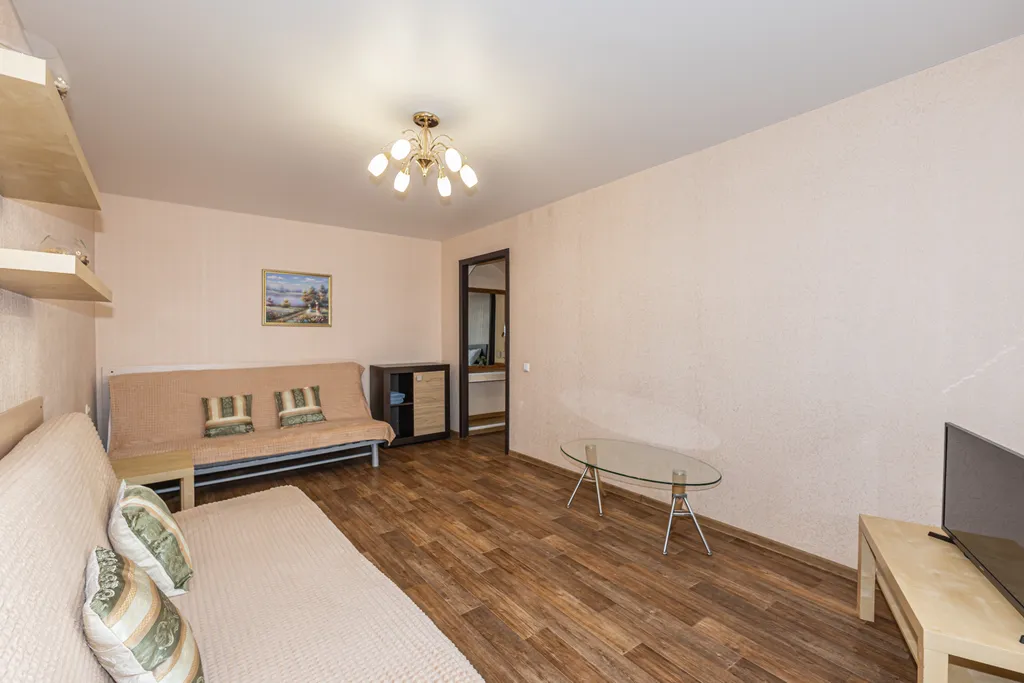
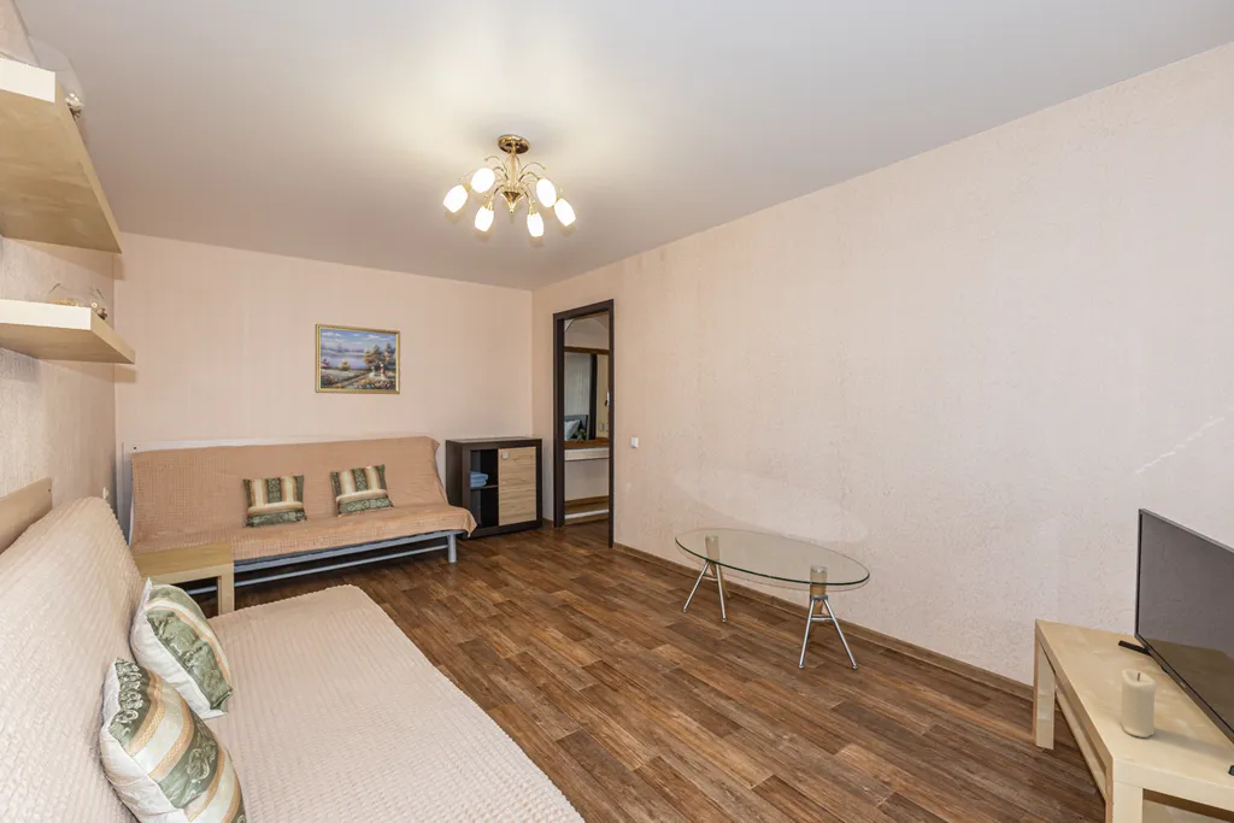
+ candle [1120,668,1158,739]
